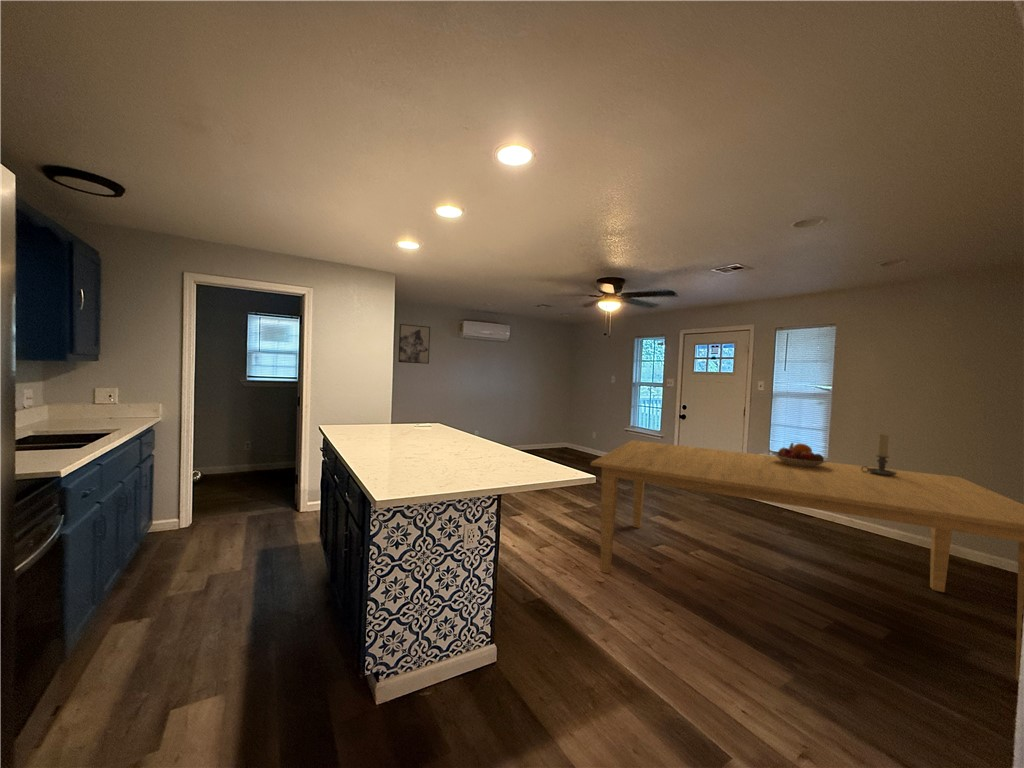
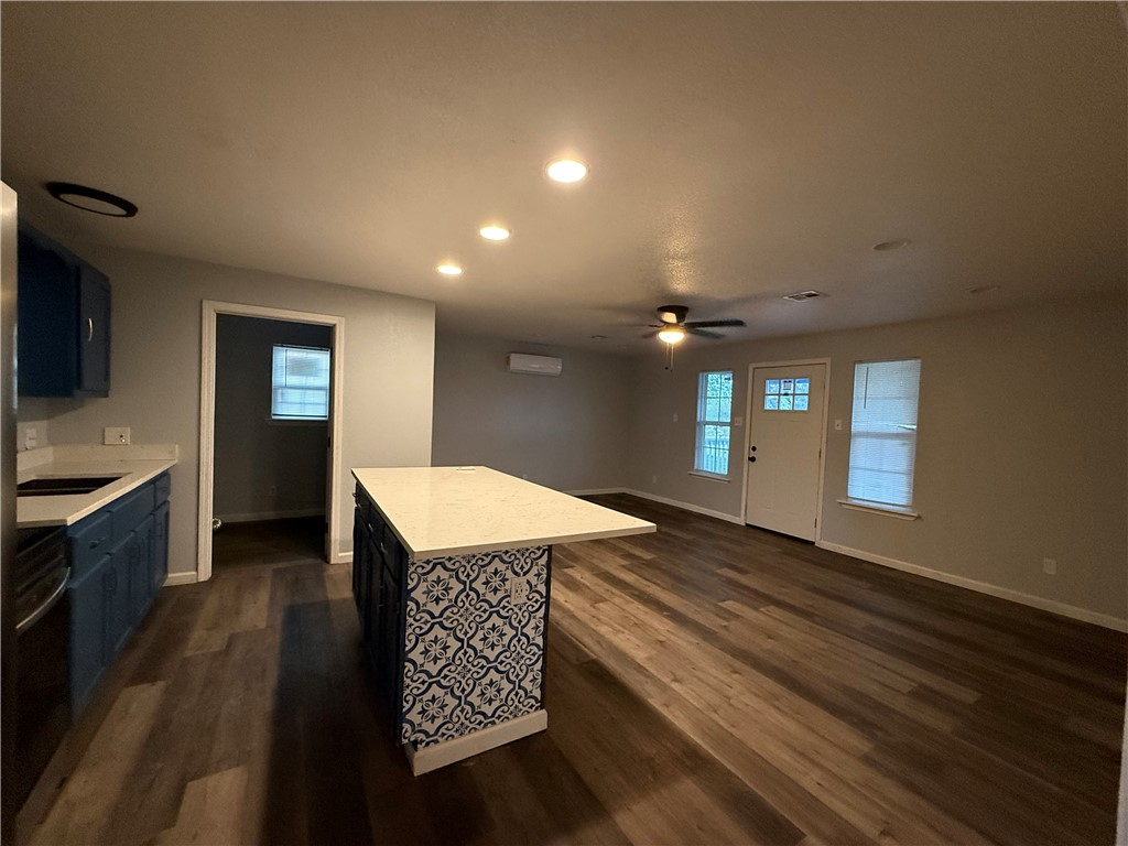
- fruit bowl [771,442,831,467]
- dining table [590,439,1024,681]
- candle holder [861,433,897,476]
- wall art [397,323,431,365]
